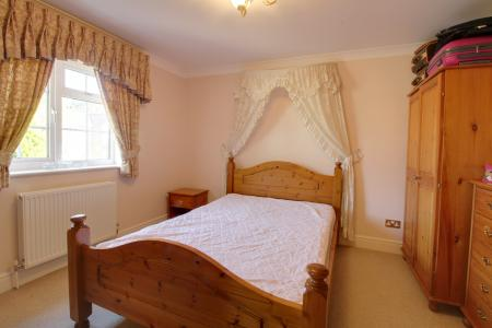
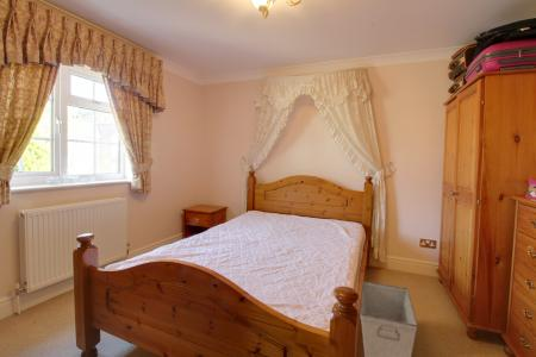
+ storage bin [359,280,419,357]
